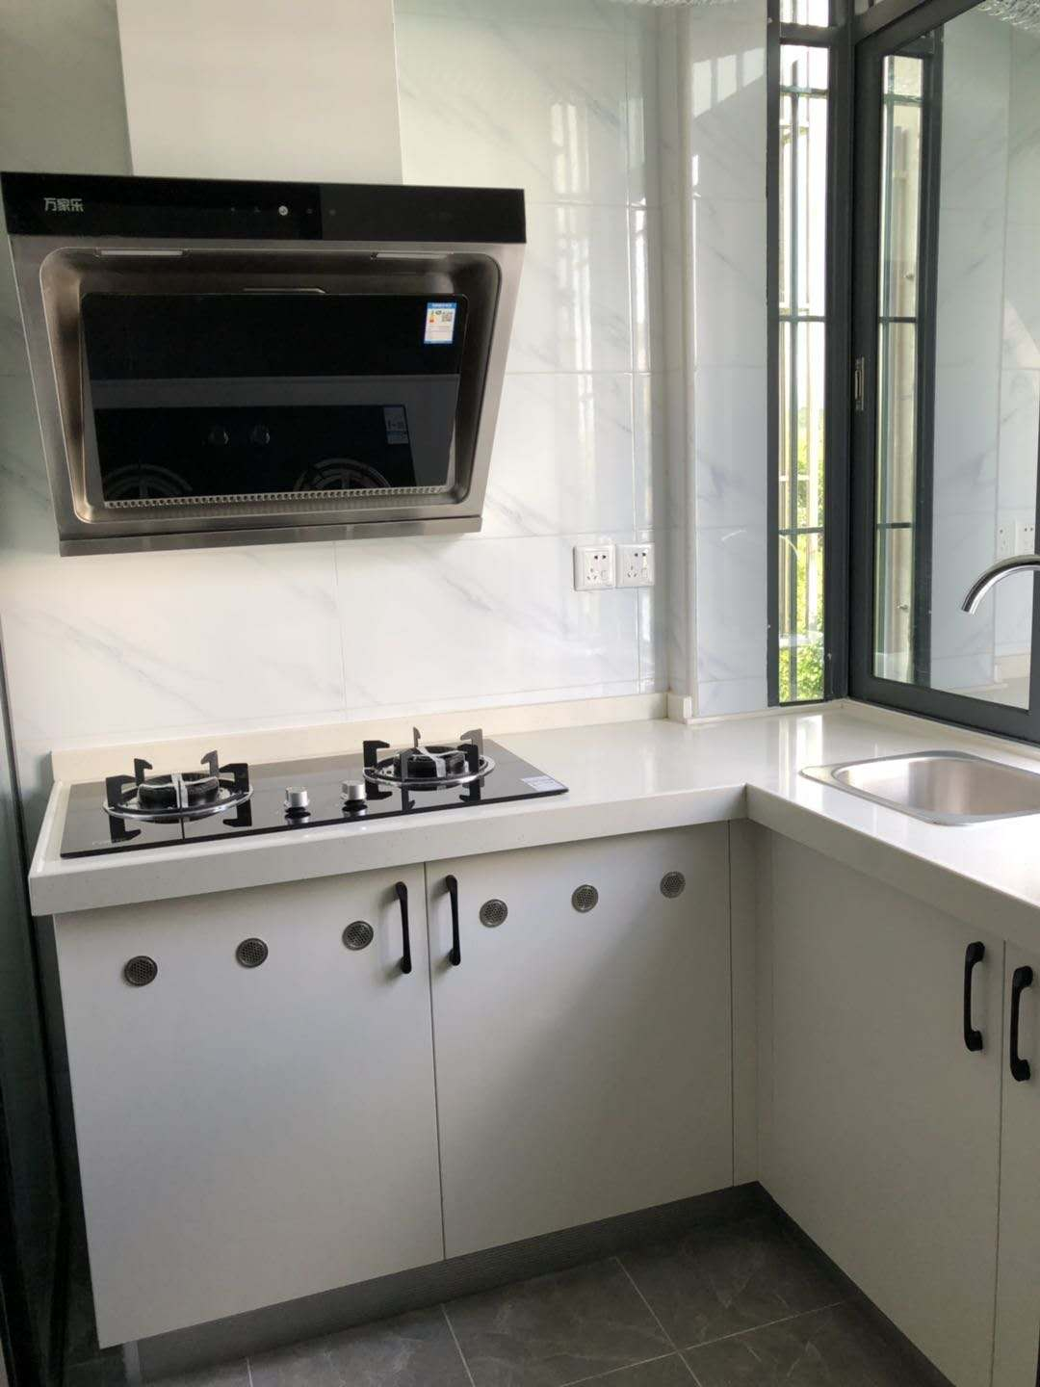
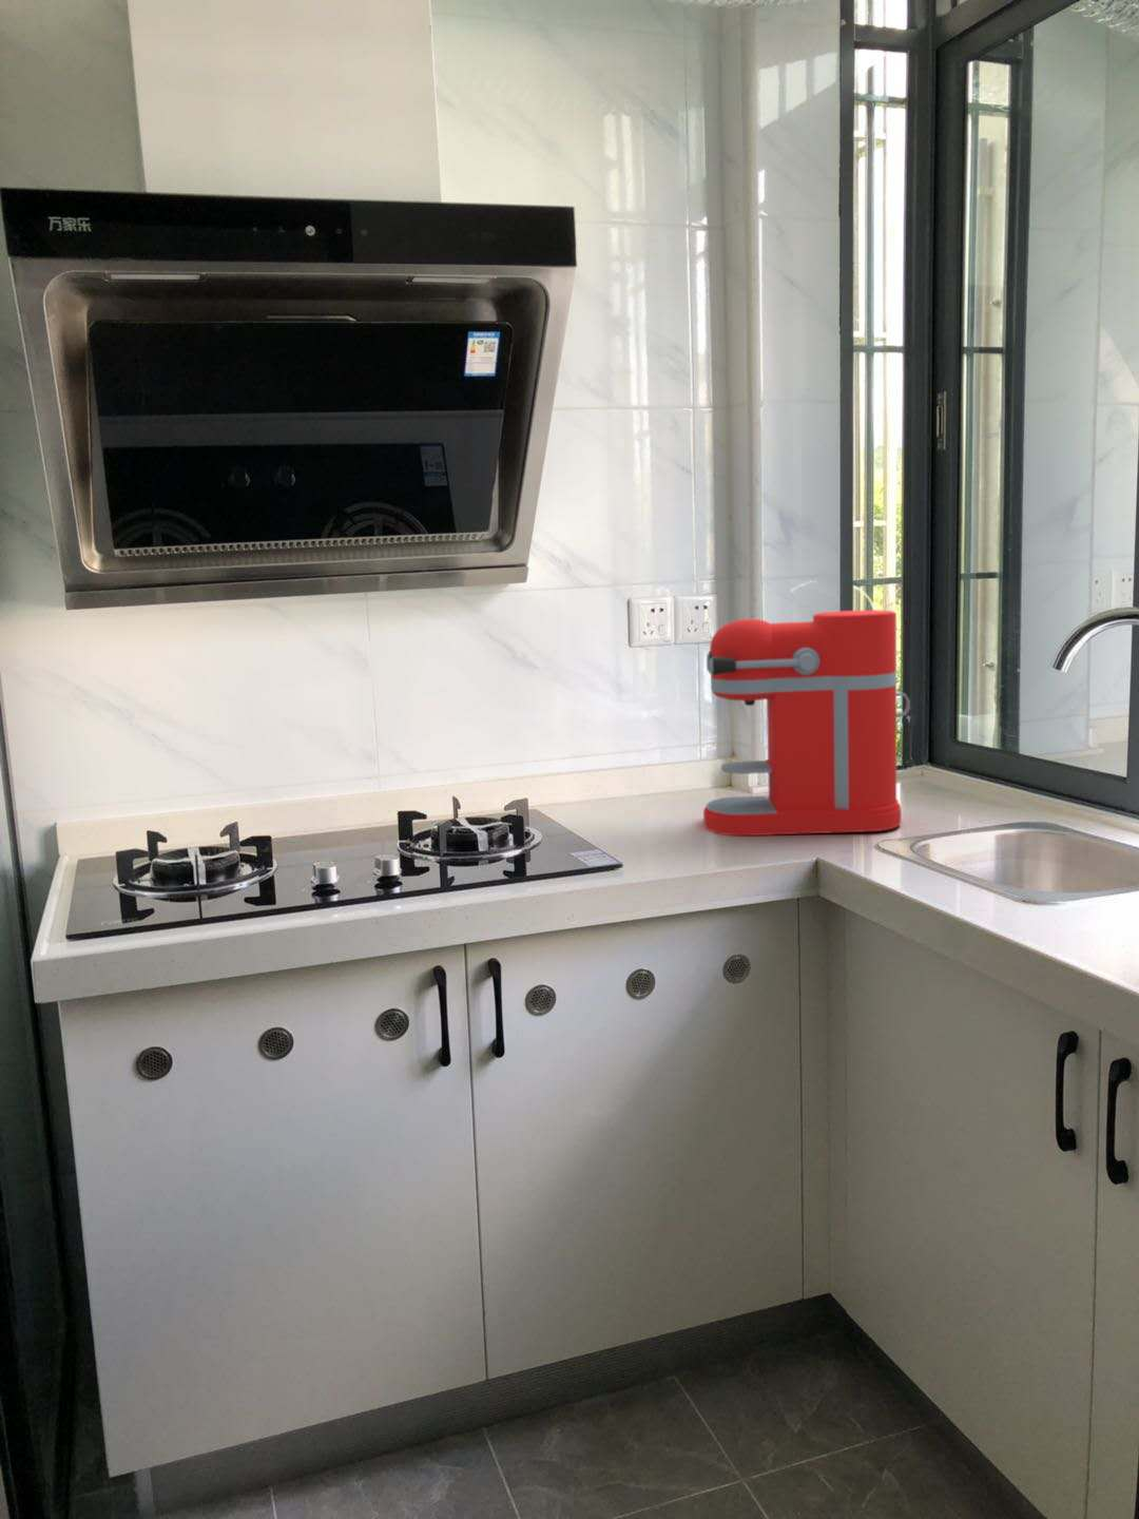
+ coffee maker [702,609,912,836]
